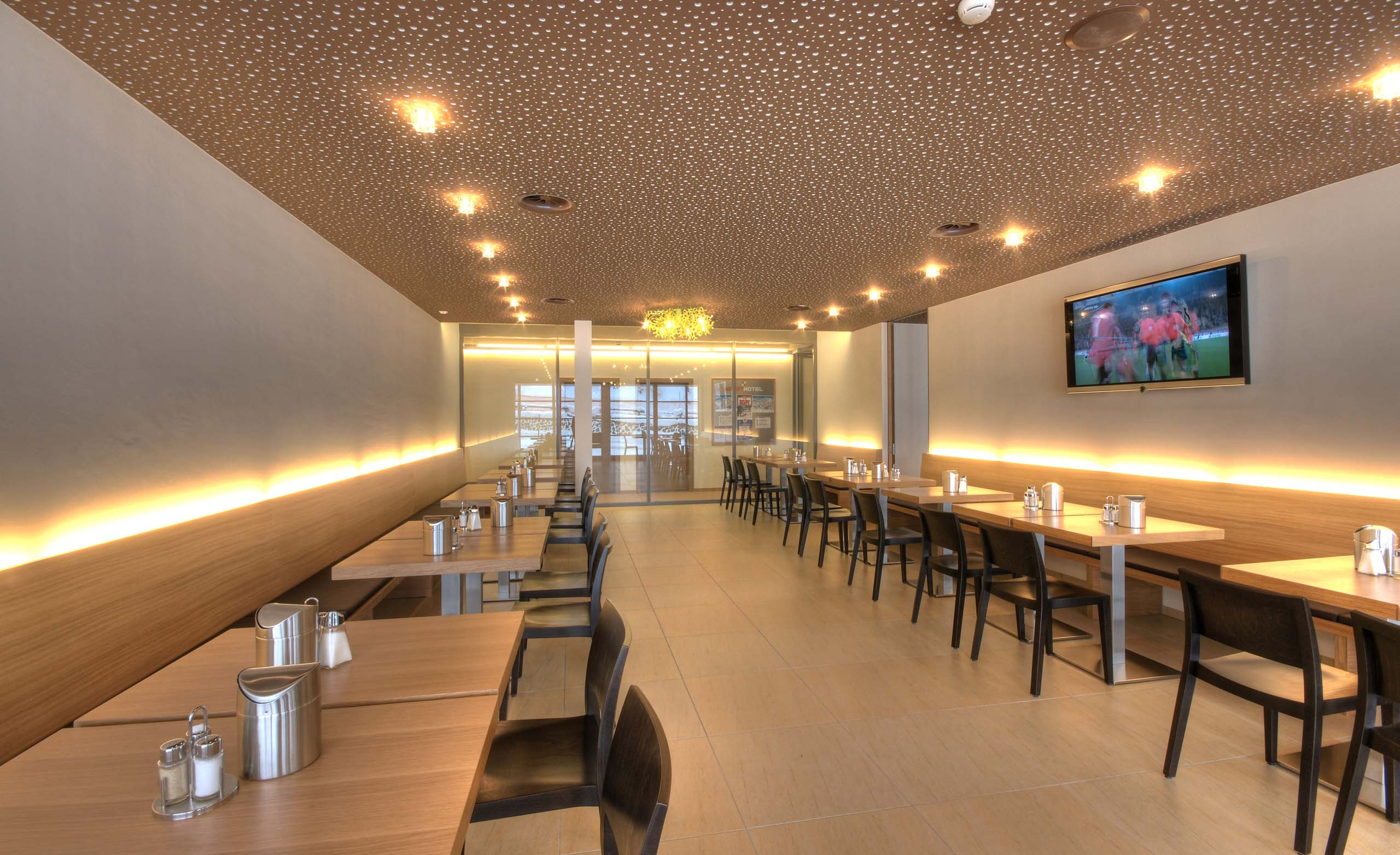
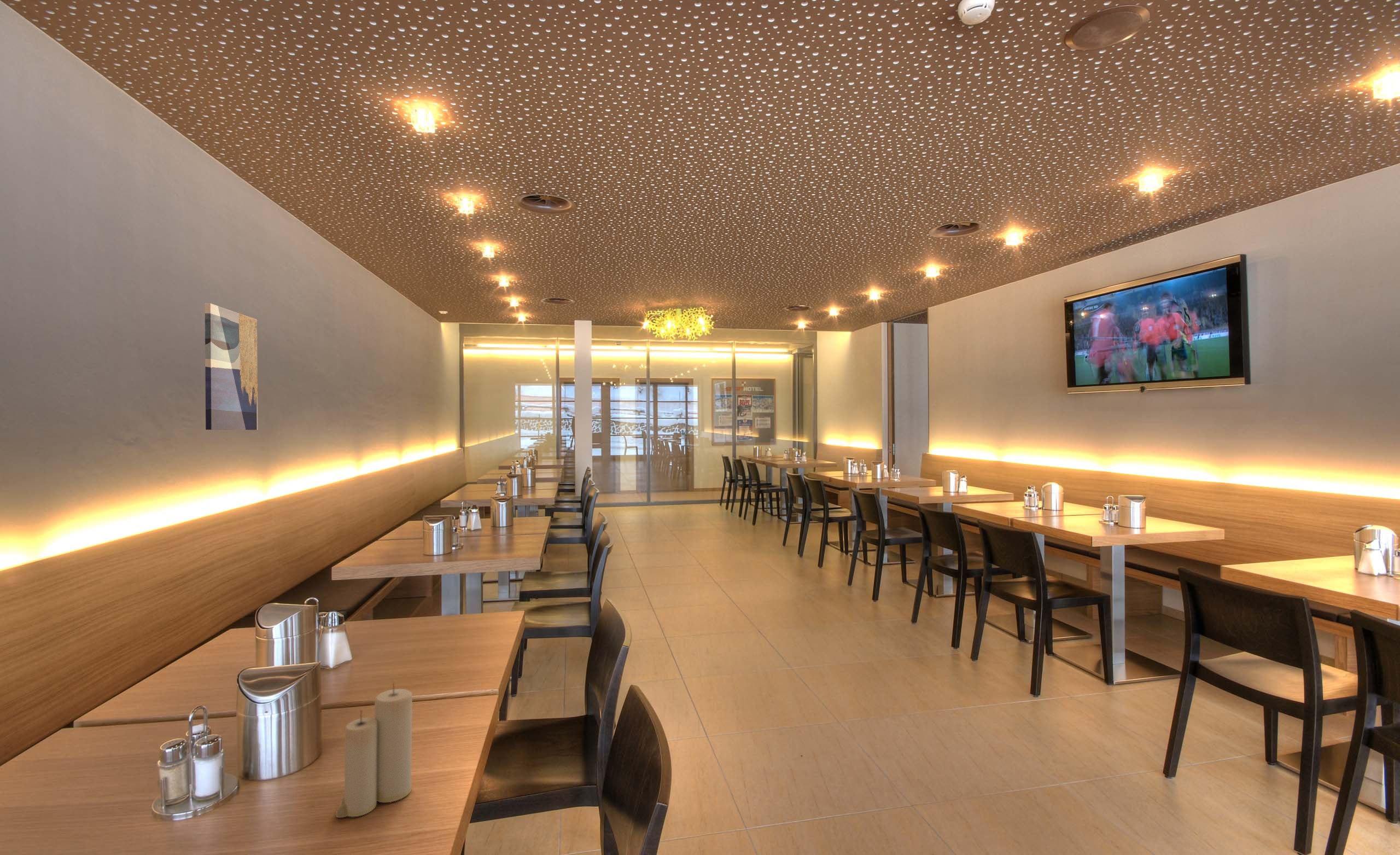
+ candle [335,682,413,818]
+ wall art [205,303,258,431]
